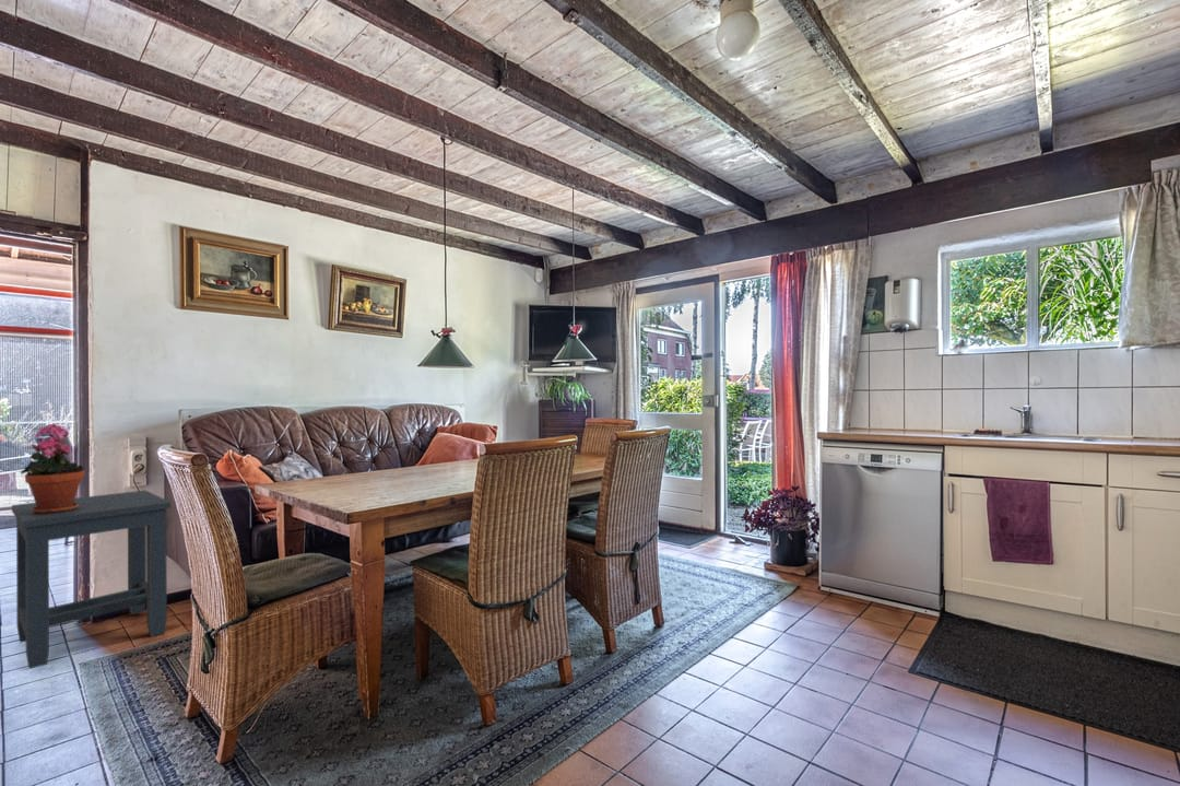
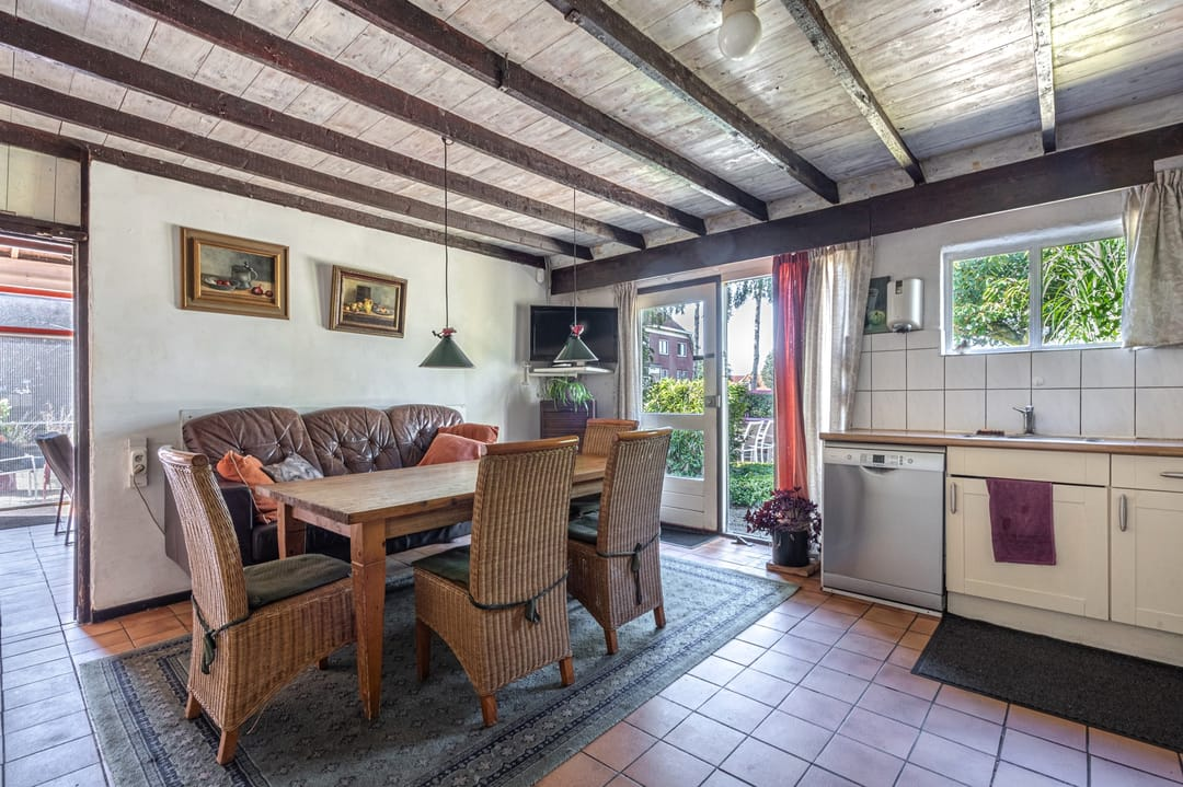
- potted plant [20,423,86,514]
- side table [11,489,172,670]
